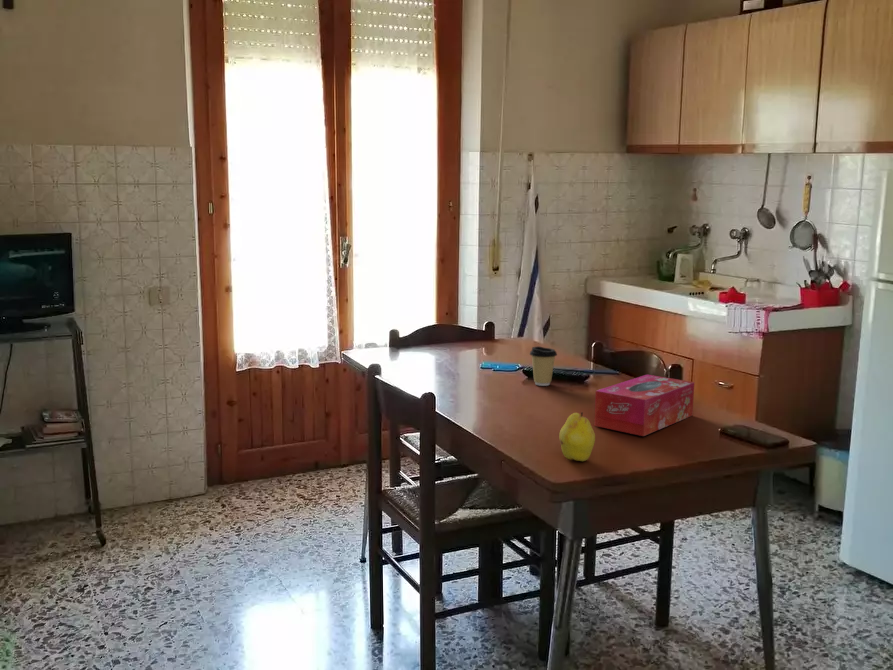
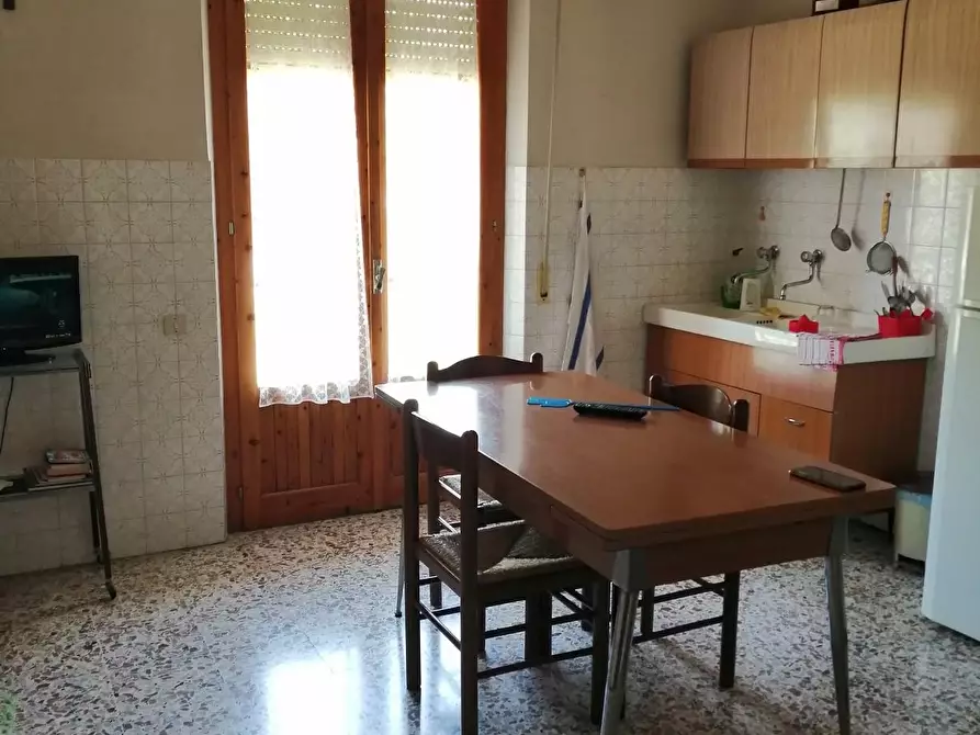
- tissue box [593,374,695,437]
- fruit [558,411,596,462]
- coffee cup [529,345,558,387]
